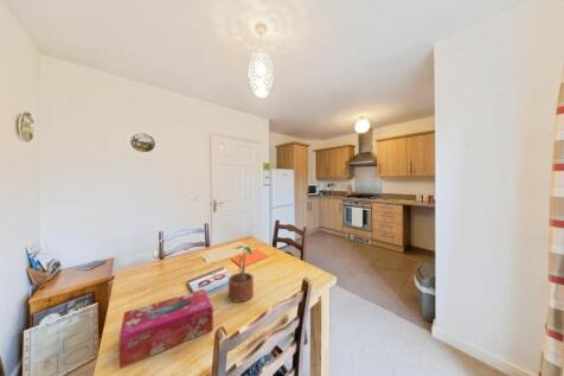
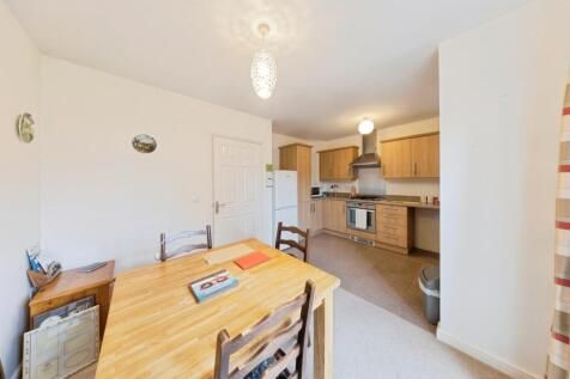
- potted plant [227,244,255,304]
- tissue box [117,288,214,370]
